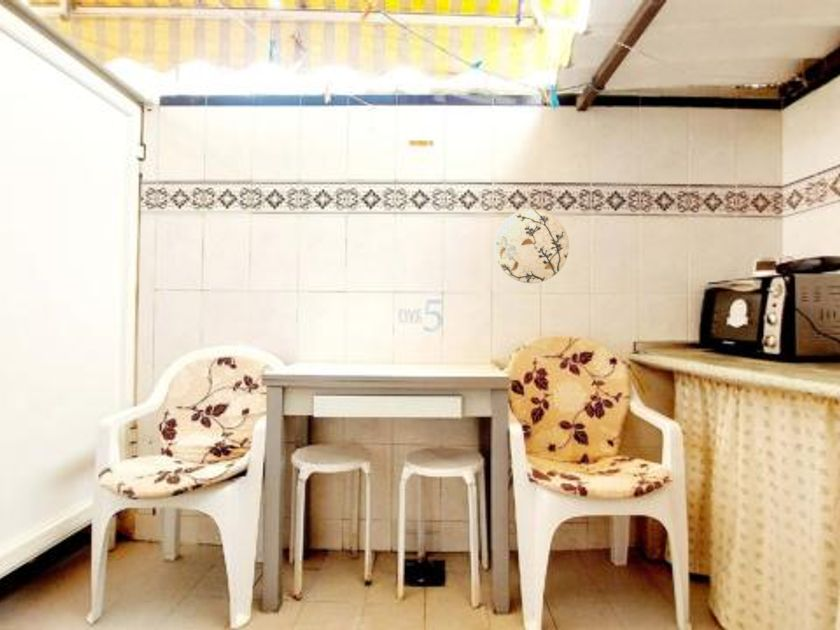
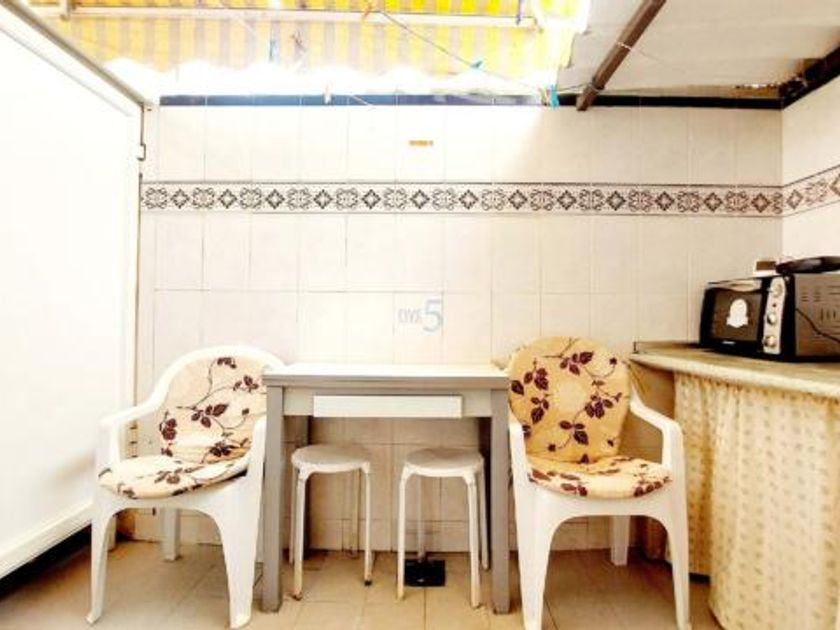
- decorative plate [493,208,570,284]
